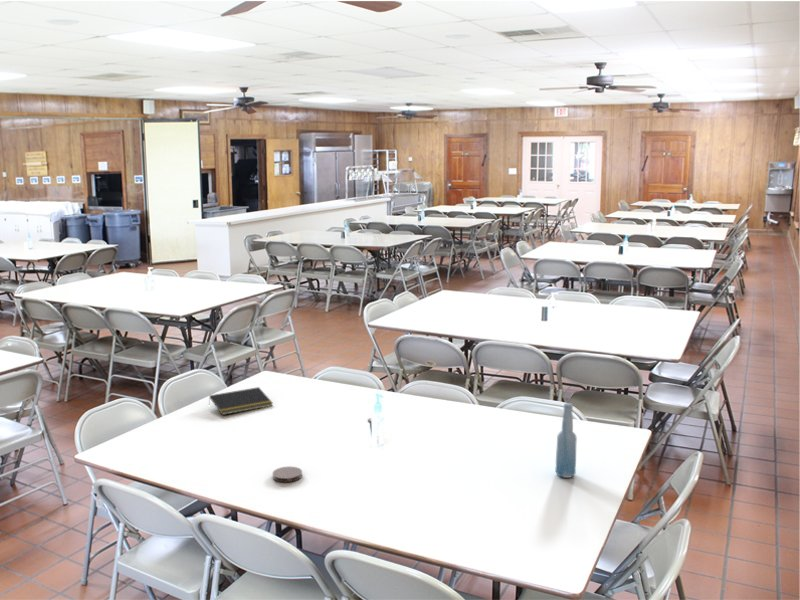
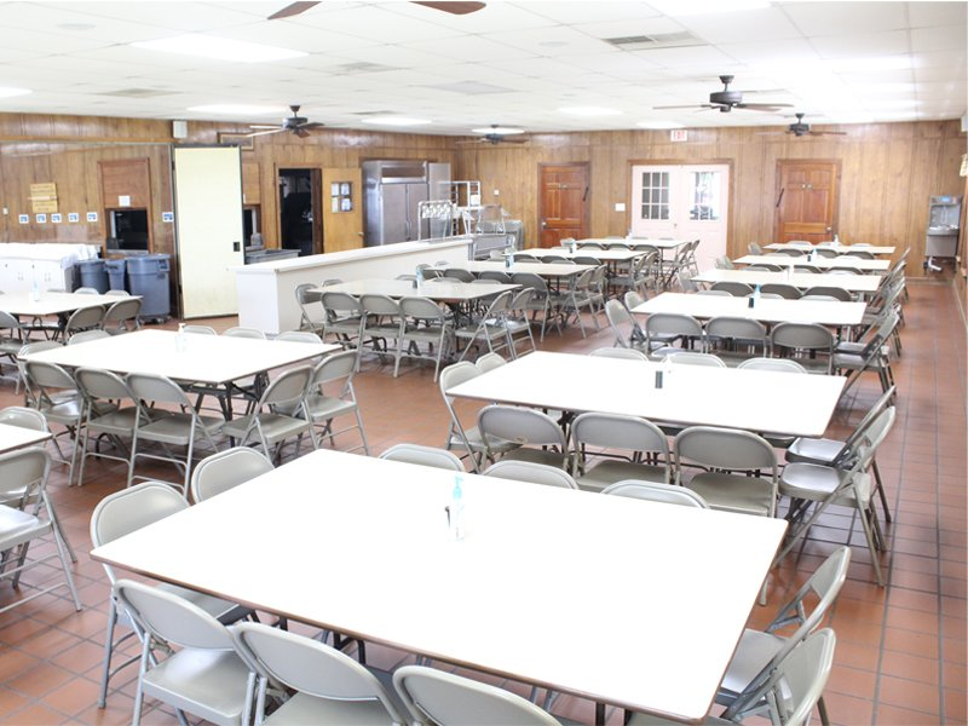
- notepad [208,386,274,416]
- coaster [272,465,303,483]
- bottle [554,402,578,479]
